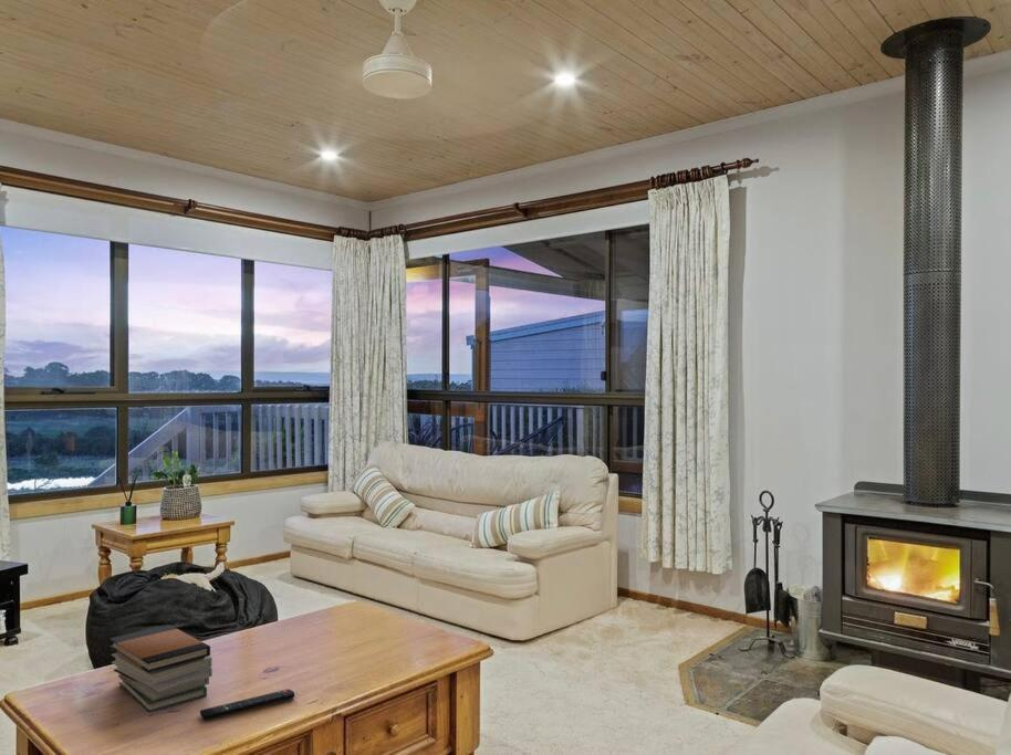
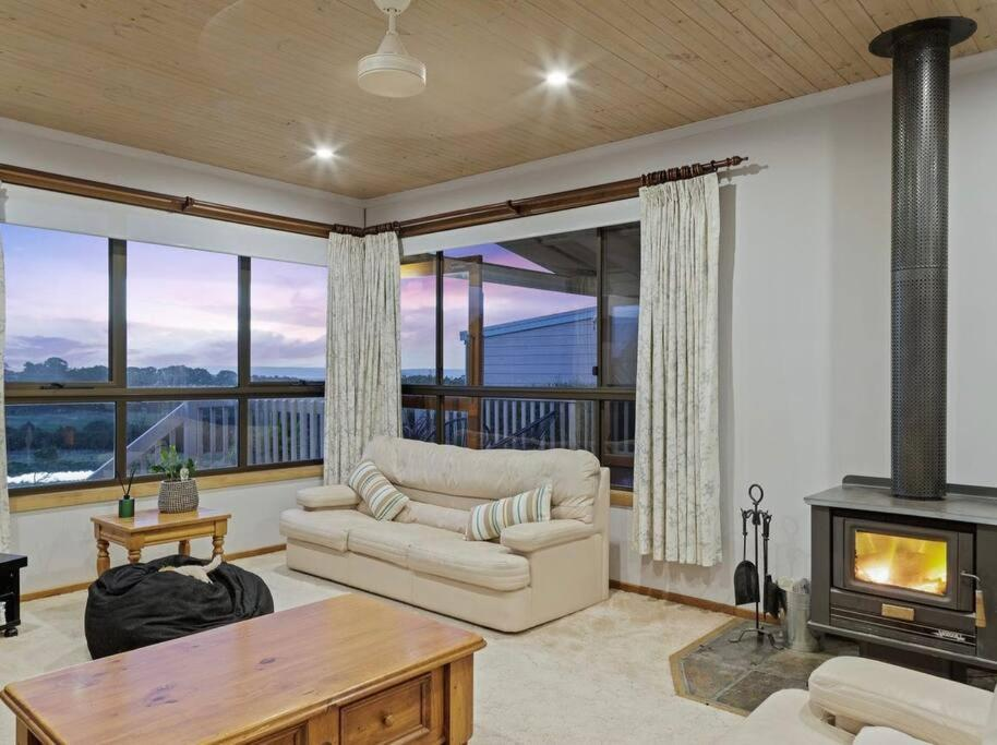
- book stack [108,623,213,713]
- remote control [199,689,295,721]
